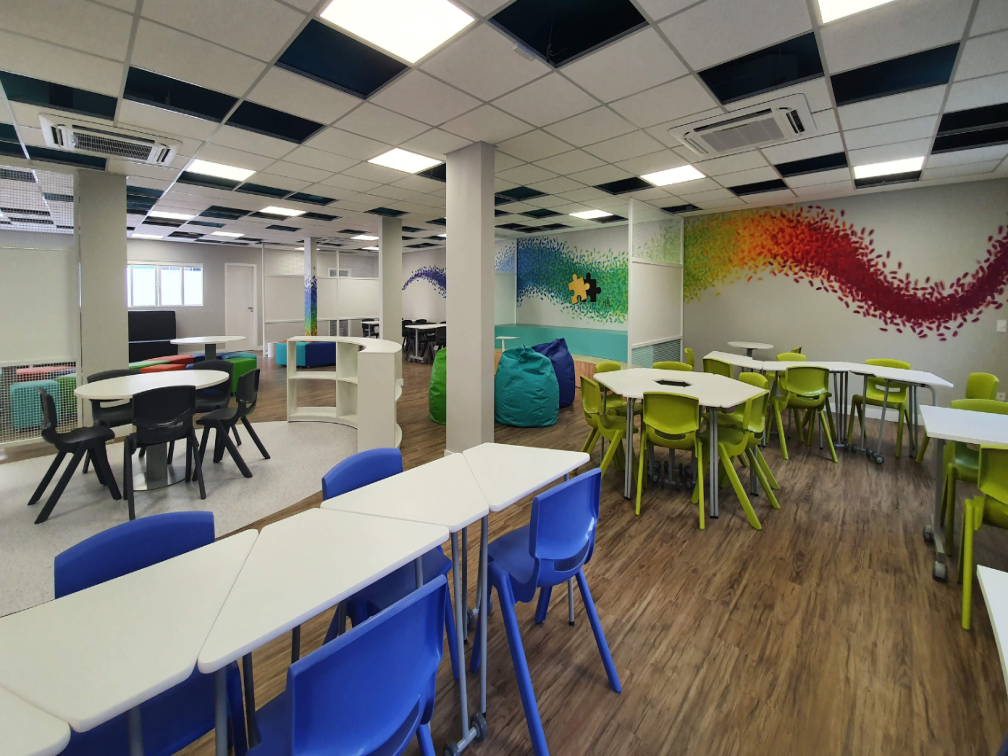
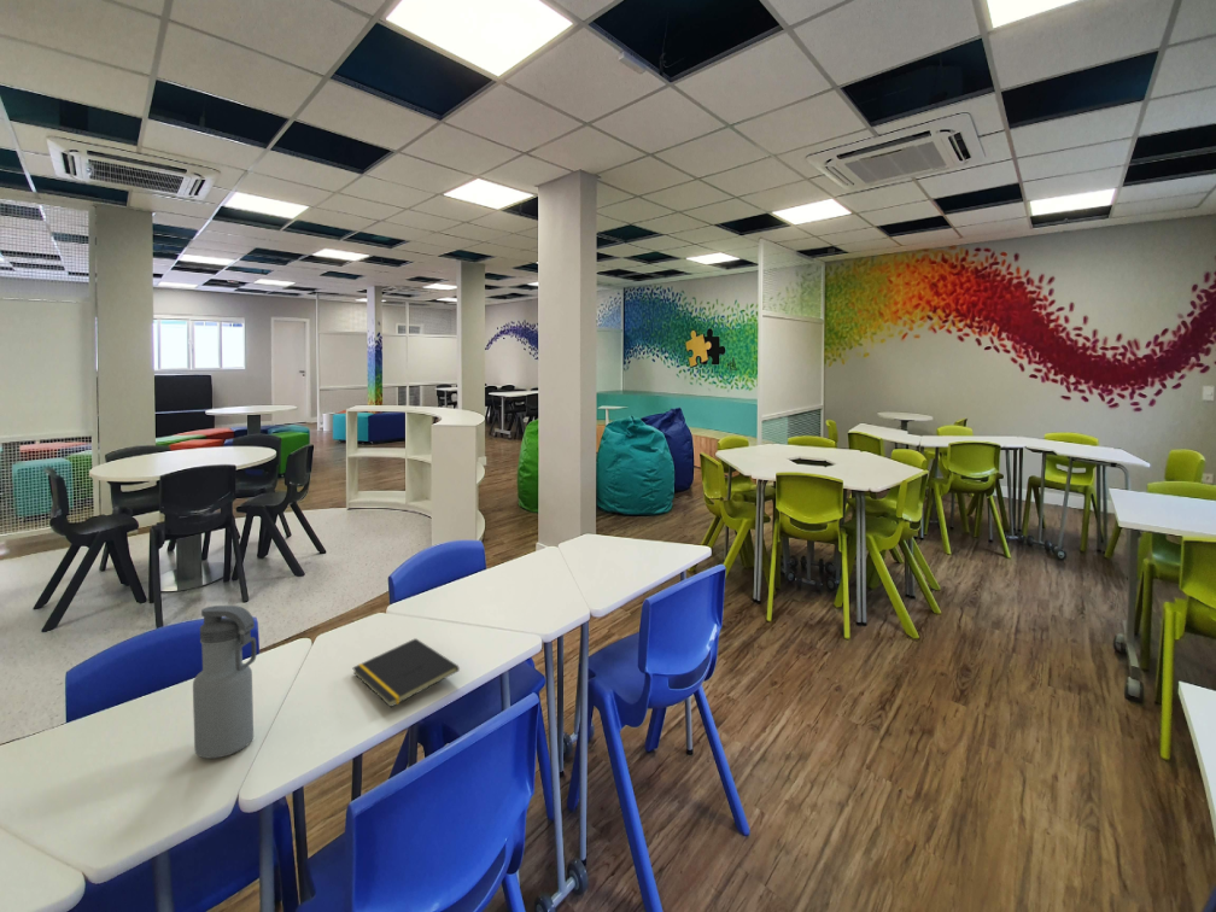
+ notepad [351,637,461,708]
+ water bottle [192,604,257,760]
